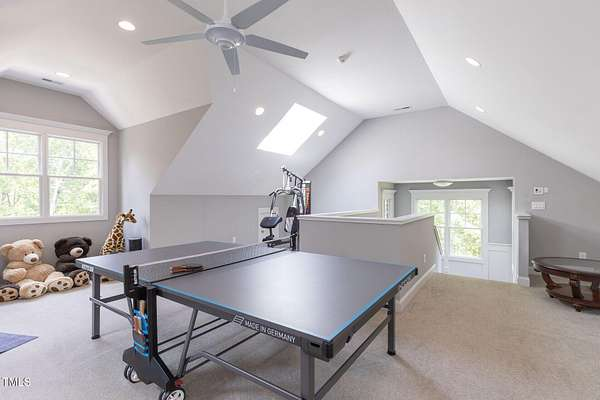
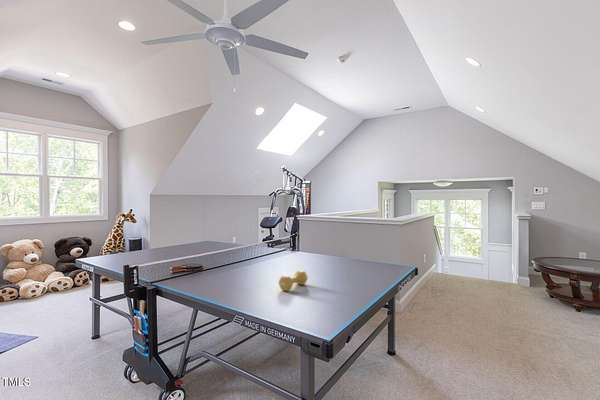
+ sporting goods [278,269,309,292]
